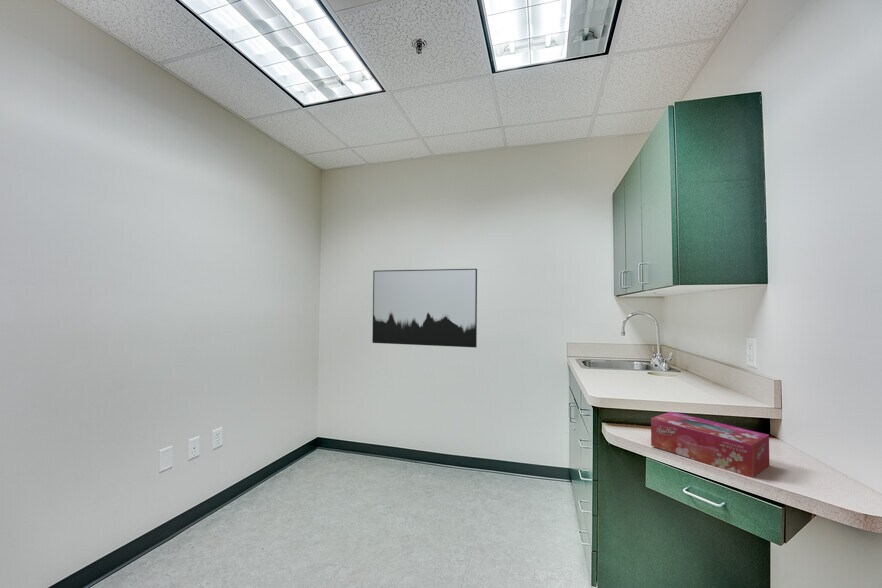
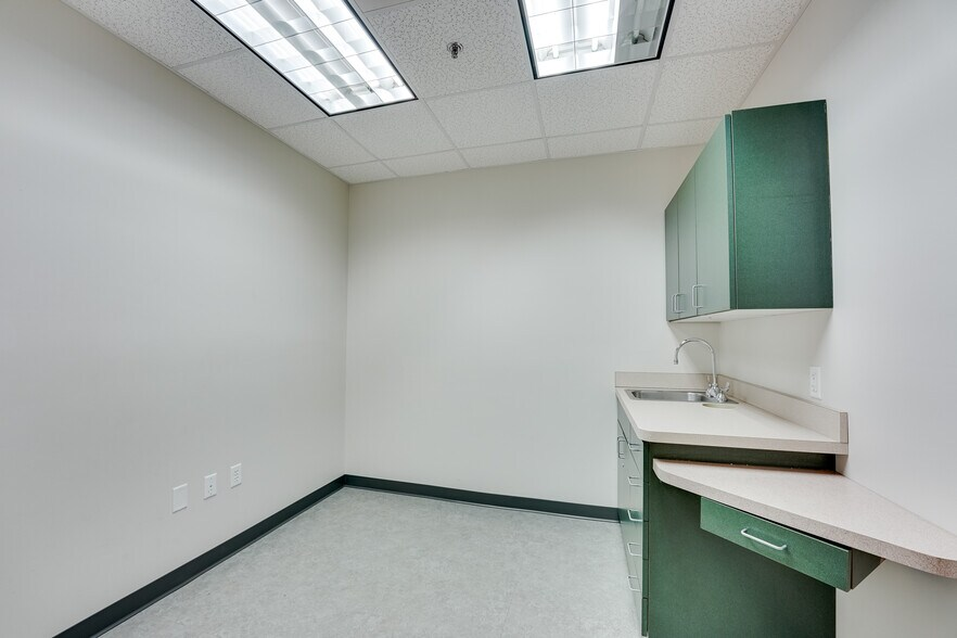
- wall art [371,268,478,348]
- tissue box [650,411,770,479]
